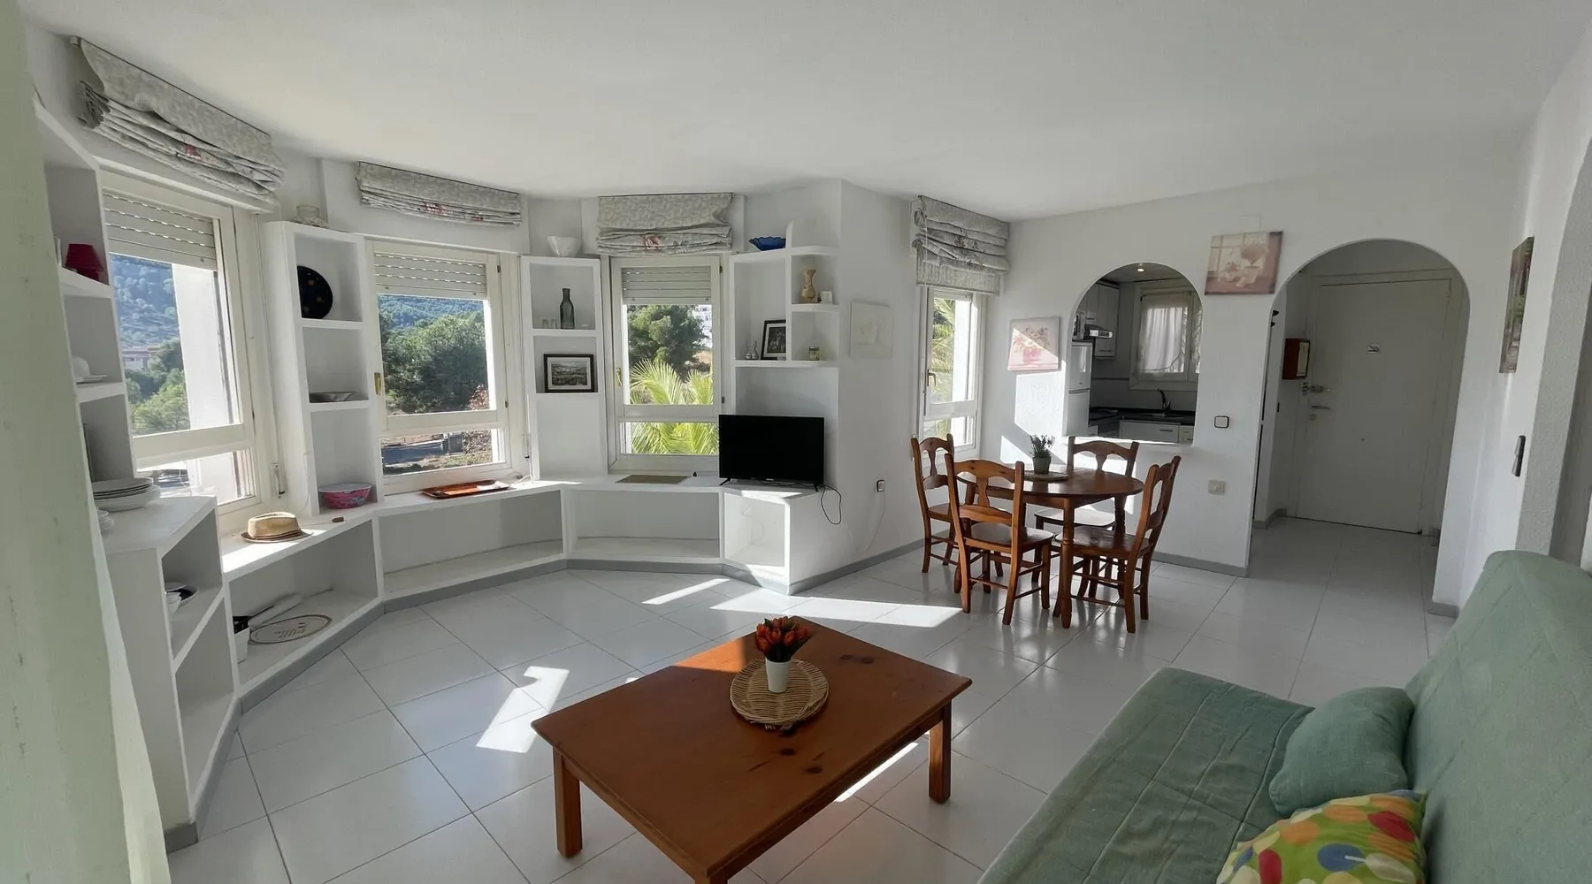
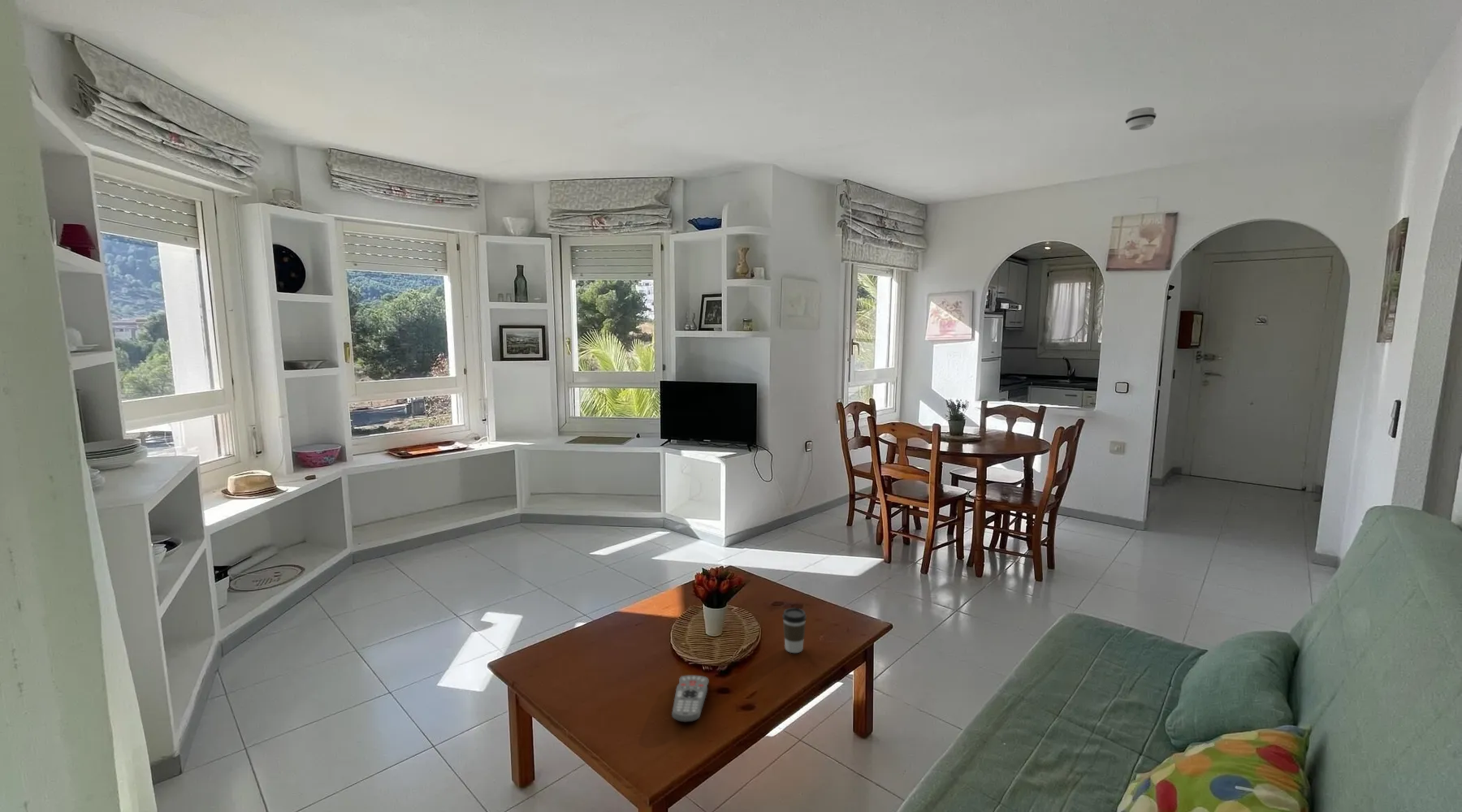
+ coffee cup [781,607,807,654]
+ smoke detector [1124,106,1157,131]
+ remote control [671,675,709,723]
